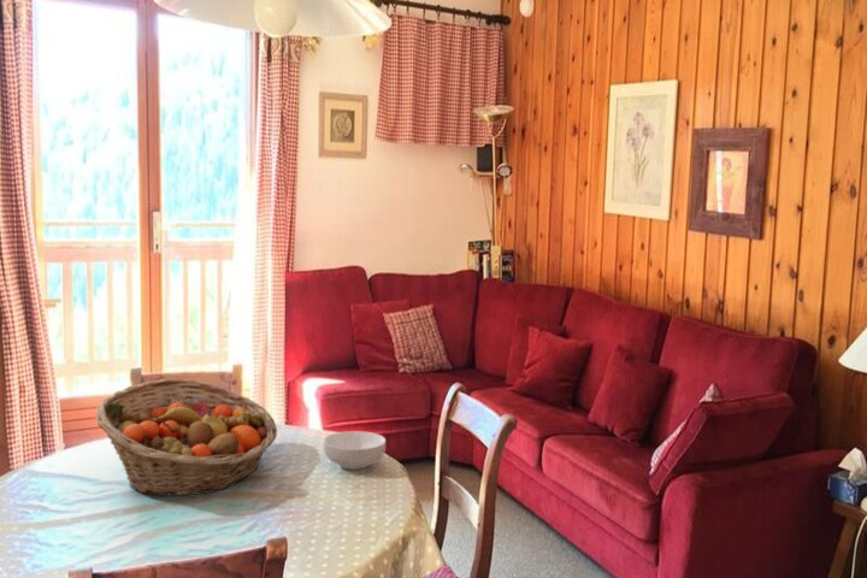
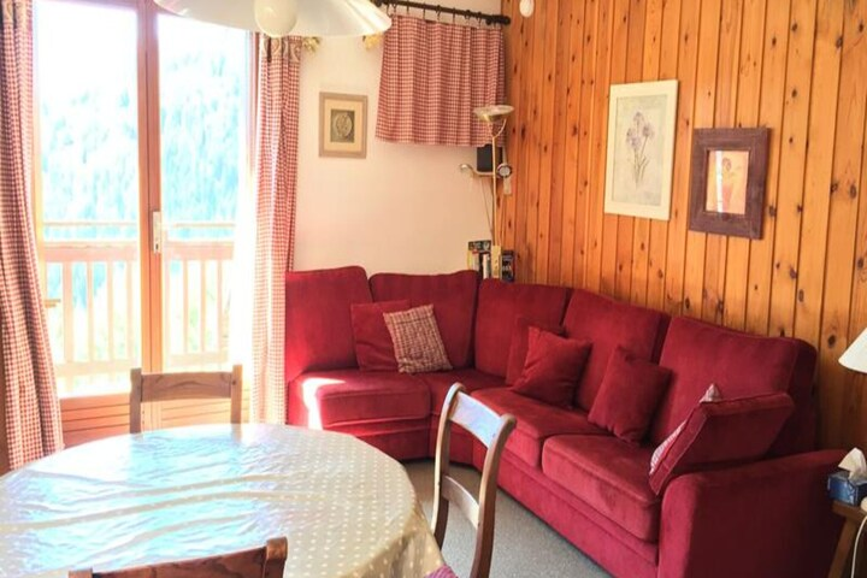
- cereal bowl [323,430,387,471]
- fruit basket [94,378,278,497]
